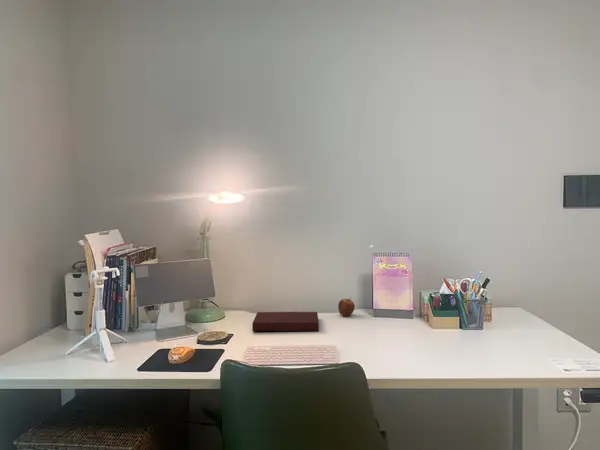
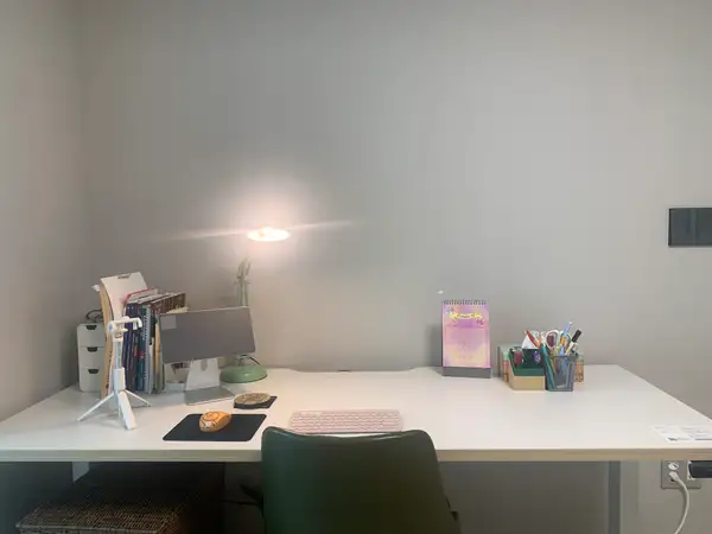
- fruit [337,297,356,317]
- notebook [251,311,320,332]
